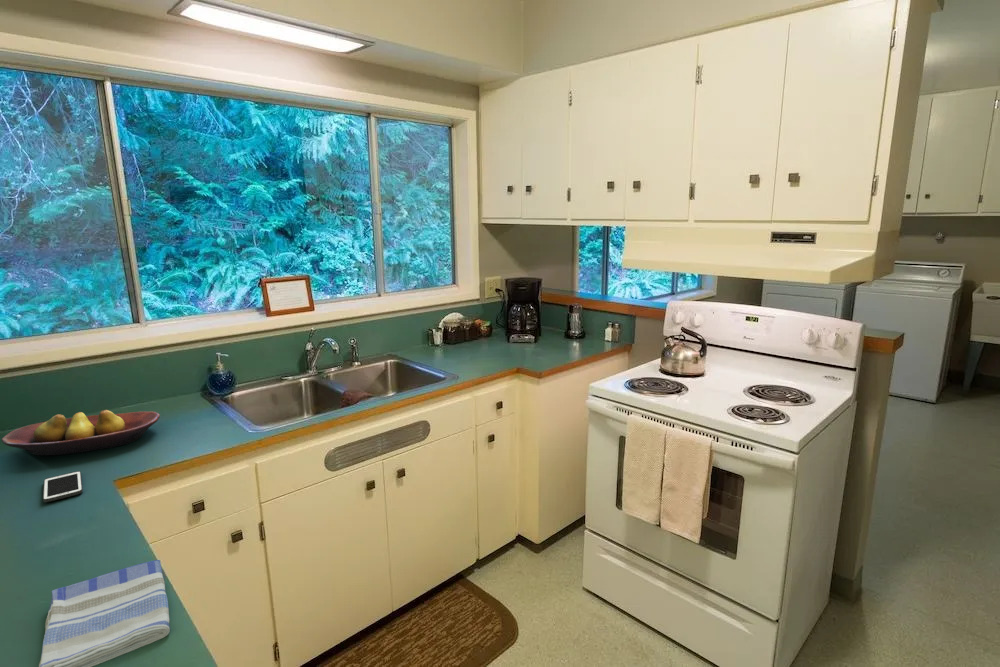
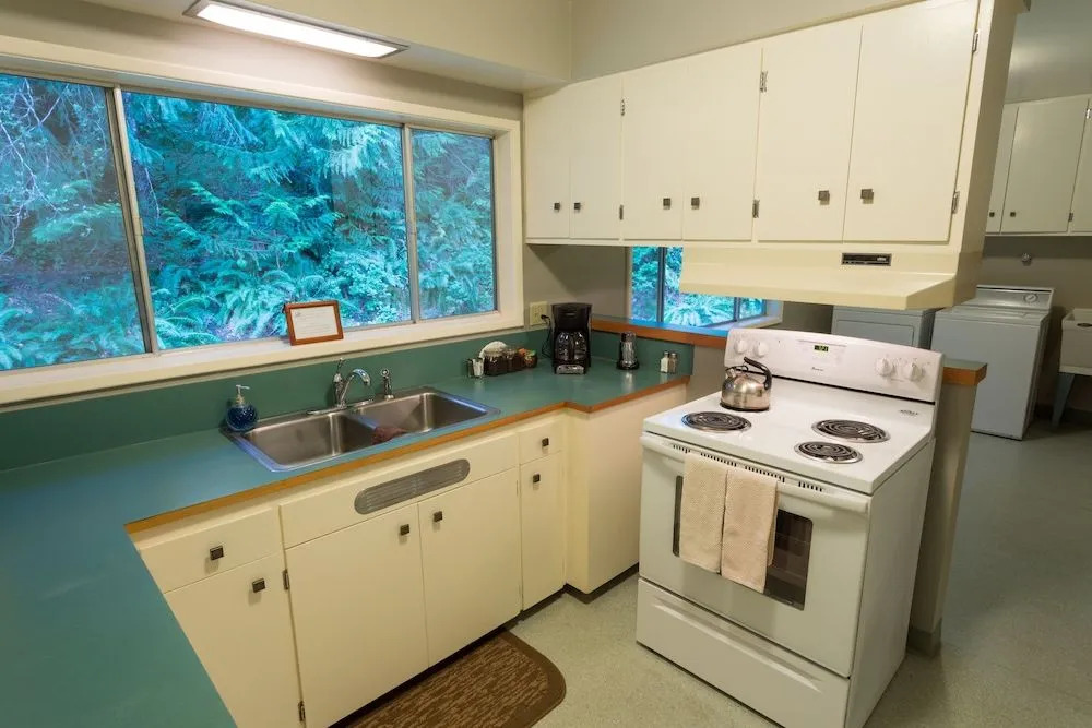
- cell phone [42,470,84,503]
- dish towel [38,559,171,667]
- fruit bowl [1,409,161,456]
